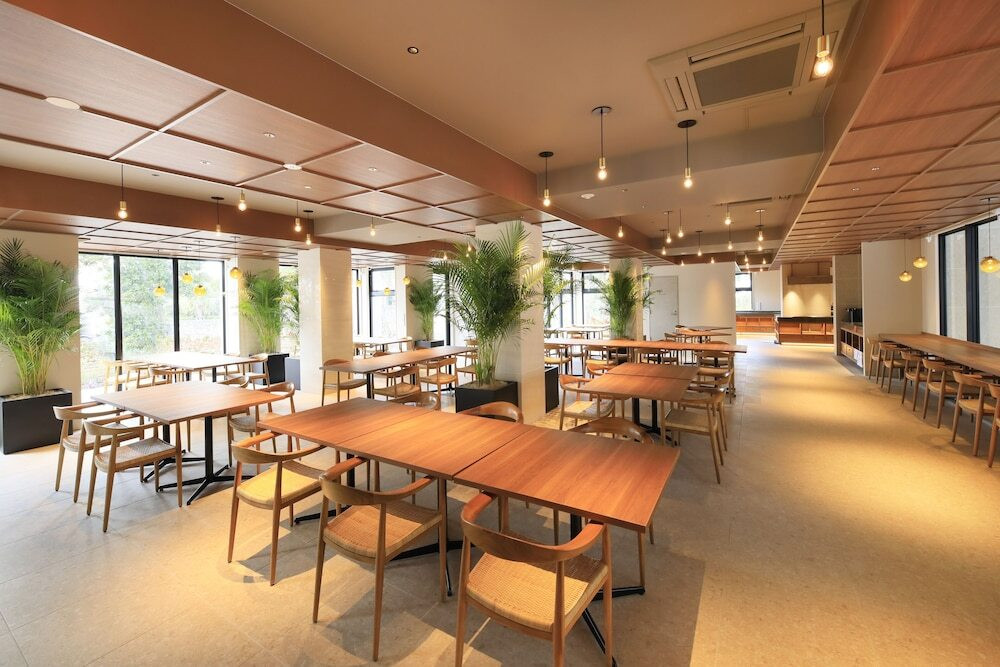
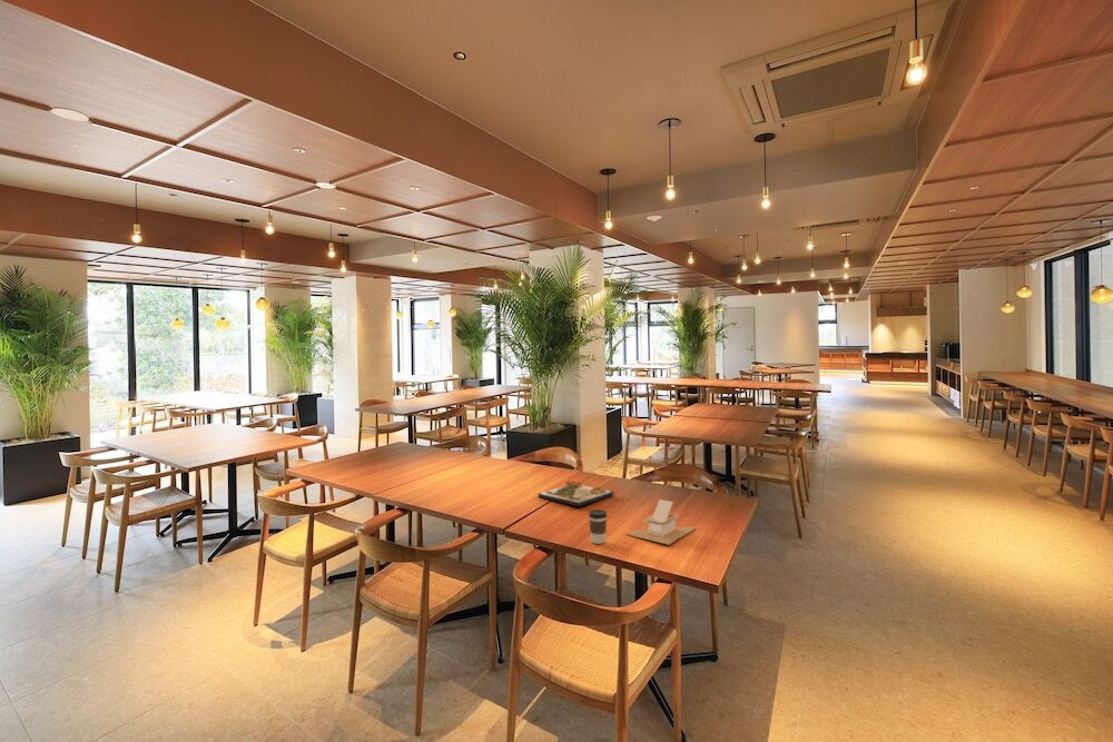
+ napkin holder [626,498,696,546]
+ dinner plate [538,481,614,508]
+ coffee cup [588,508,608,545]
